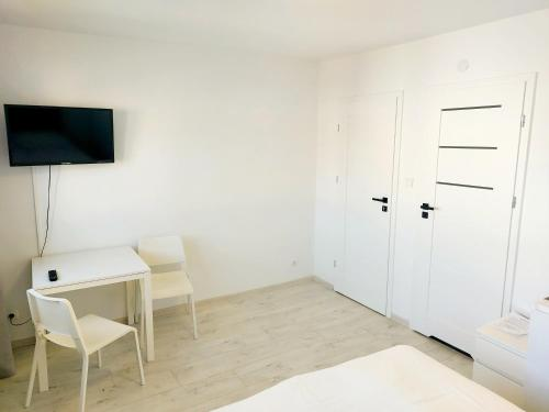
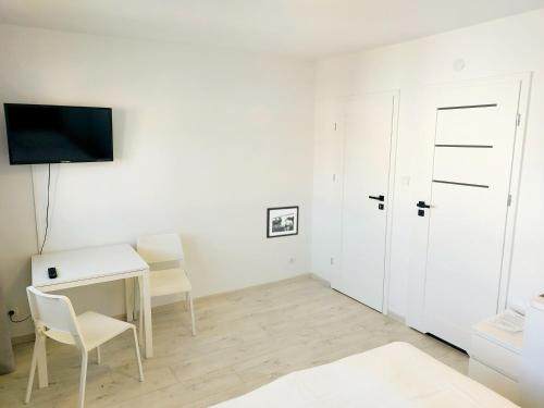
+ picture frame [265,205,300,239]
